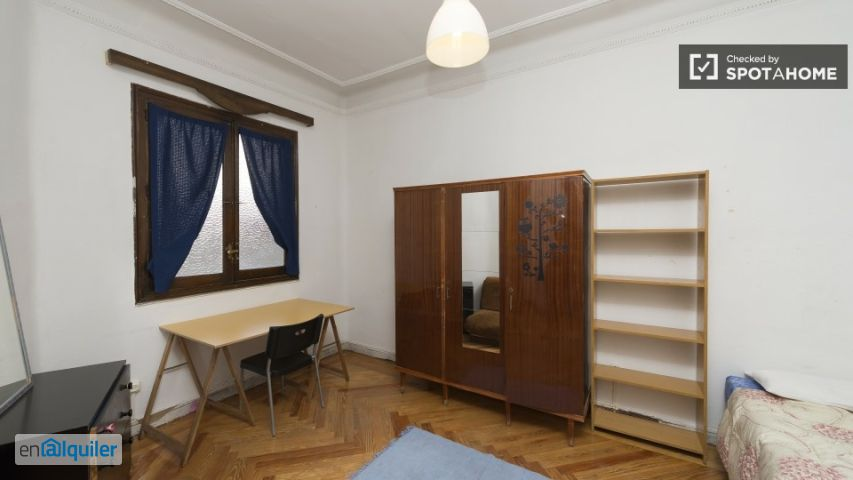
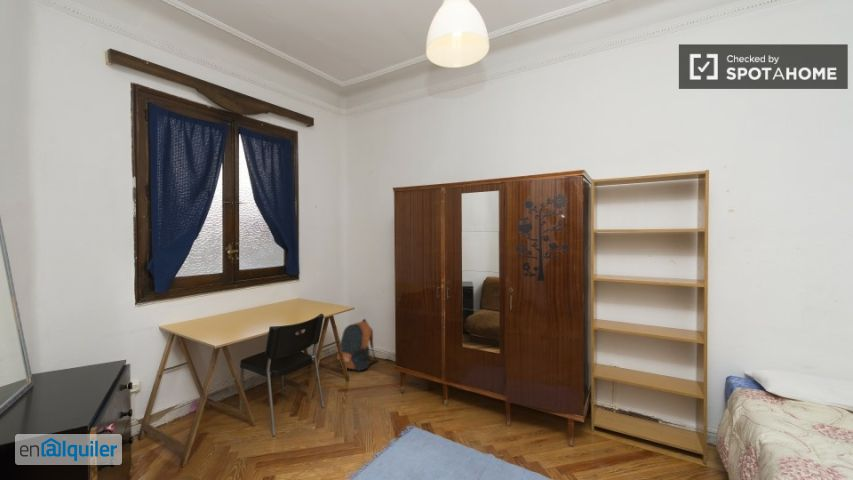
+ backpack [336,318,380,372]
